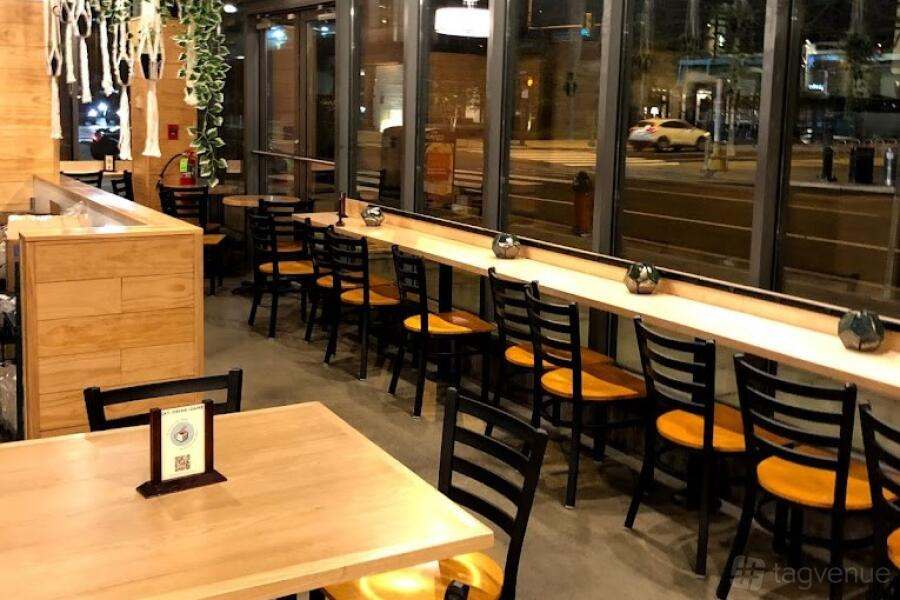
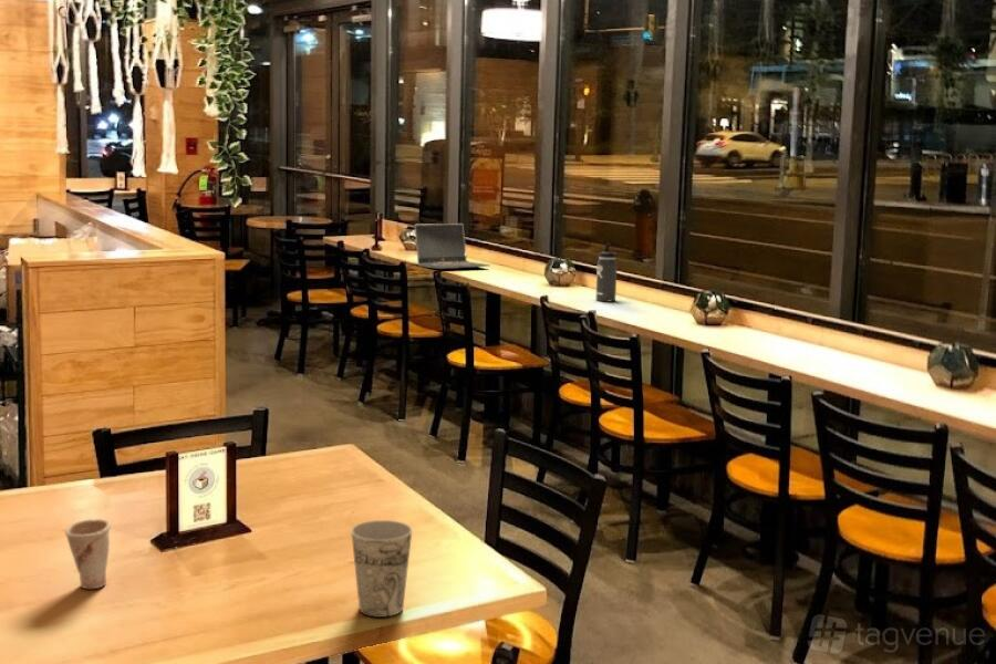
+ laptop computer [413,222,491,271]
+ cup [350,519,413,619]
+ thermos bottle [594,242,619,302]
+ cup [64,518,112,590]
